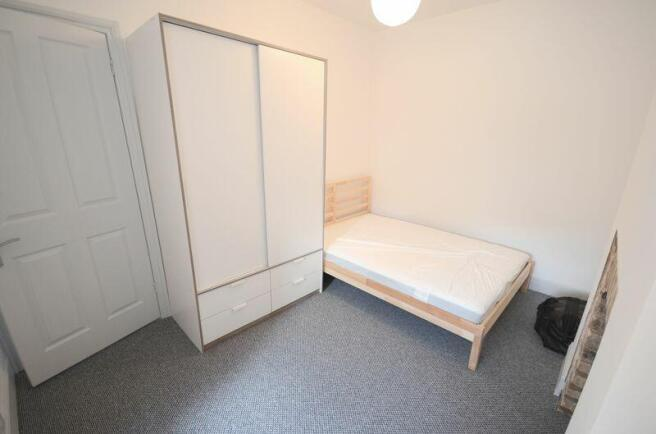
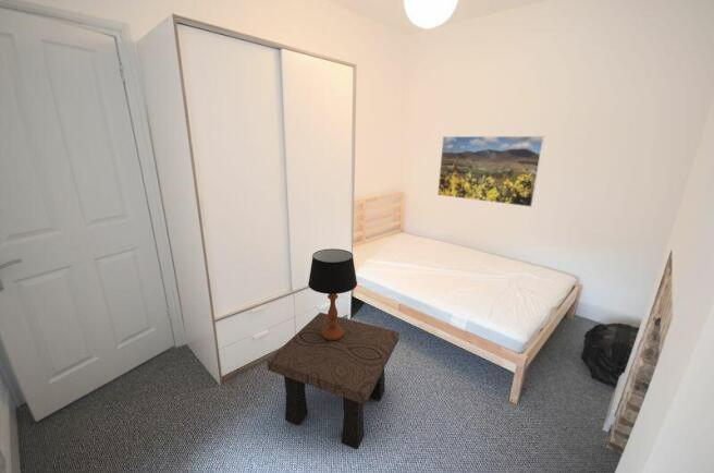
+ side table [267,312,401,450]
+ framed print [436,135,545,208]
+ table lamp [307,247,358,340]
